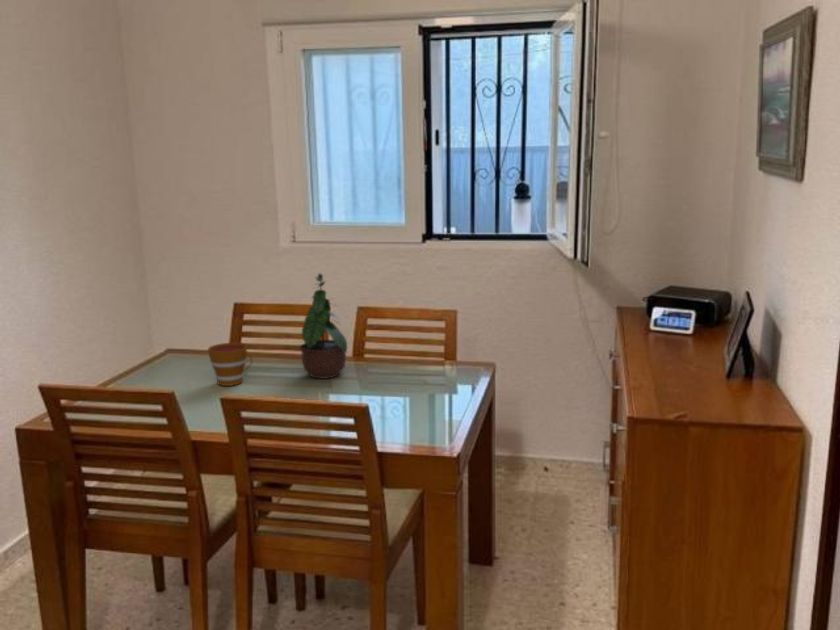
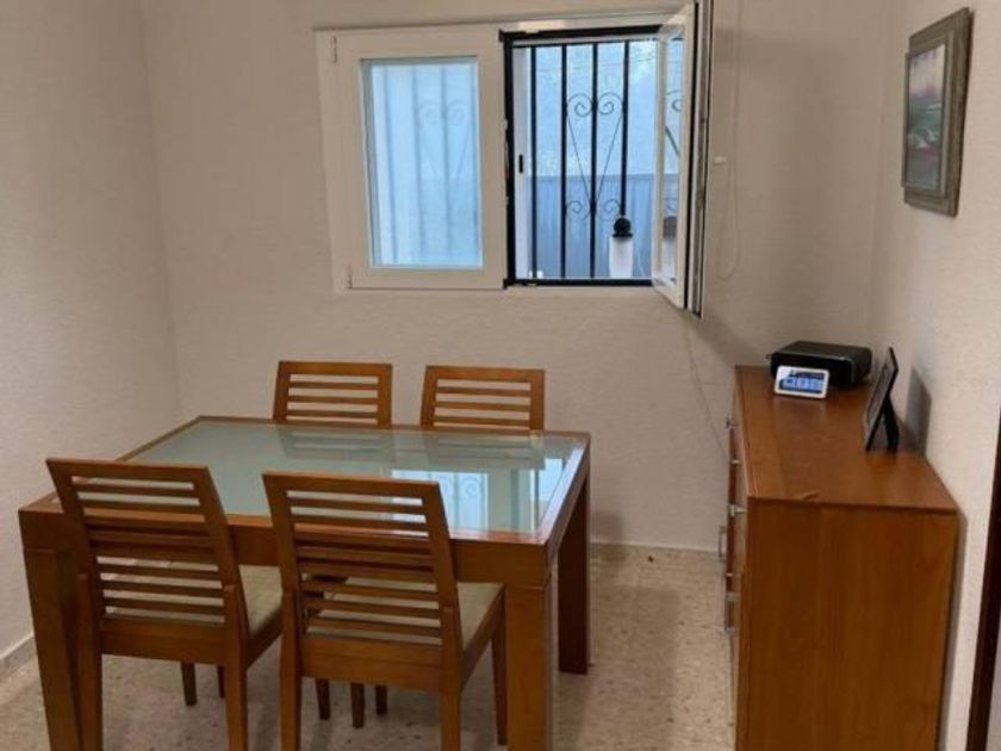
- potted plant [297,273,348,380]
- cup [207,342,253,387]
